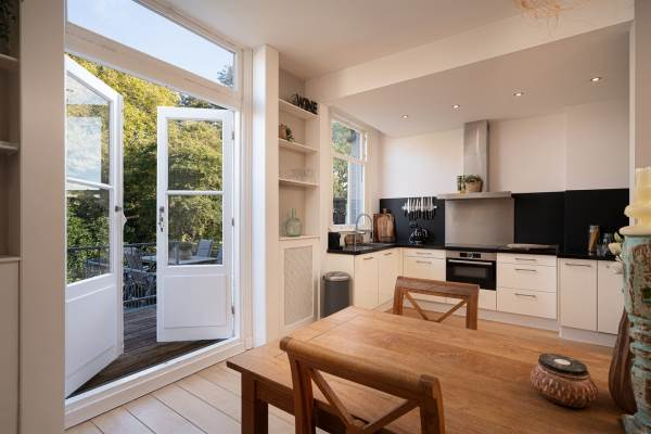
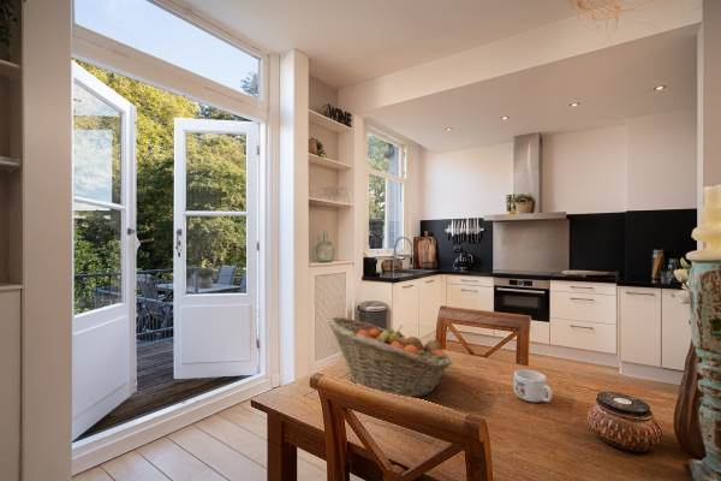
+ mug [513,369,554,403]
+ fruit basket [326,316,454,399]
